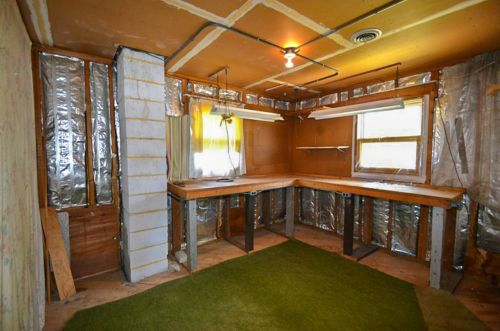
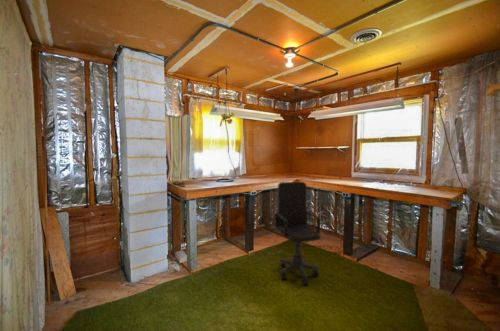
+ office chair [274,181,321,286]
